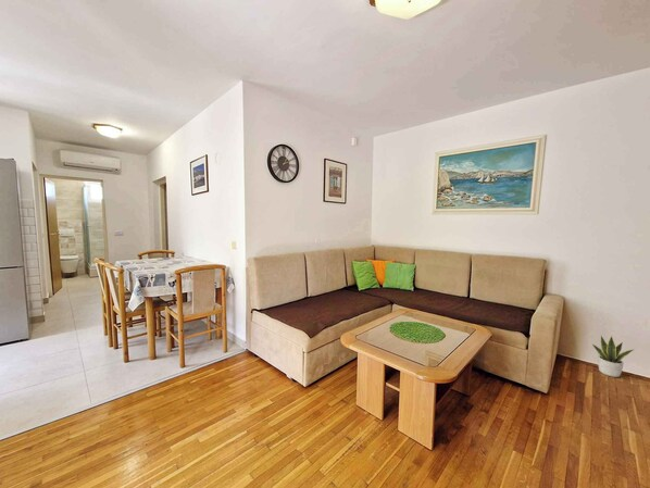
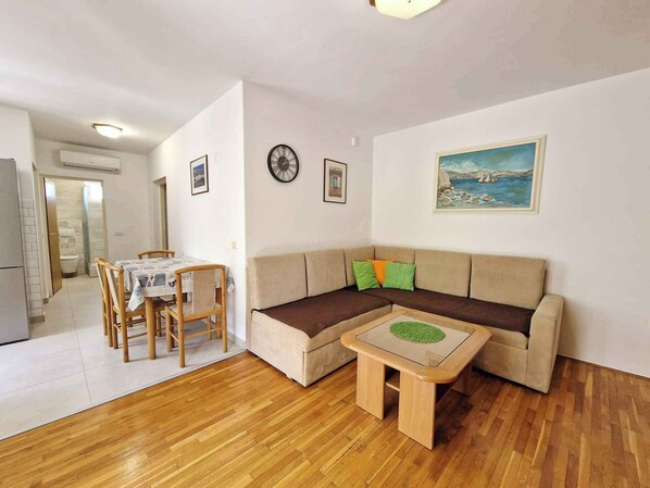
- potted plant [591,335,636,378]
